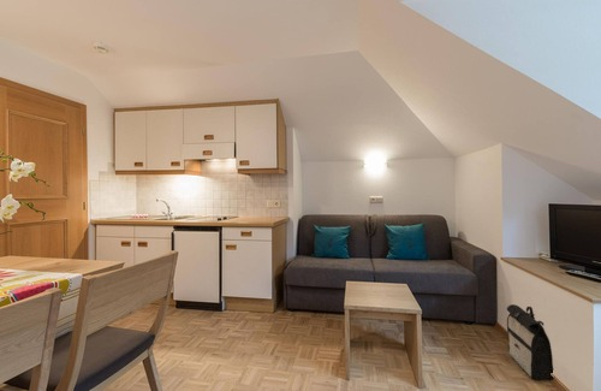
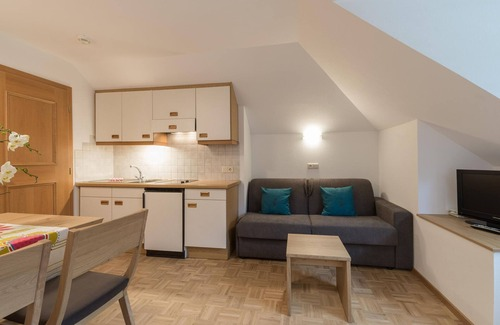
- backpack [506,303,555,381]
